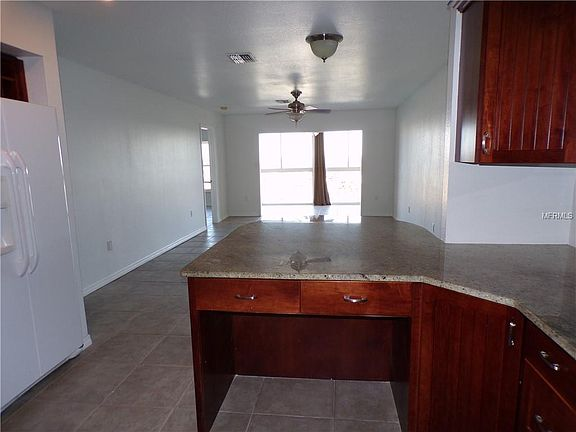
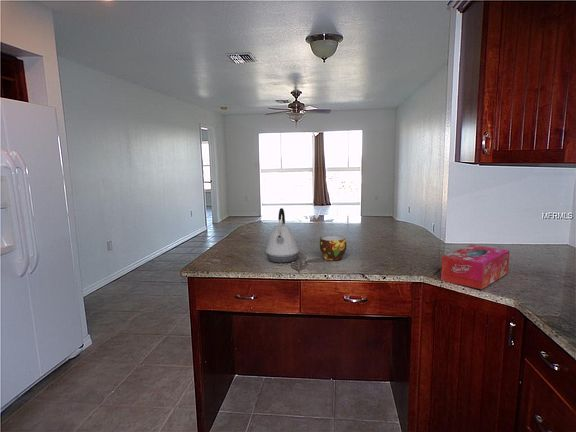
+ tissue box [440,244,510,290]
+ cup [319,235,347,261]
+ kettle [265,207,300,264]
